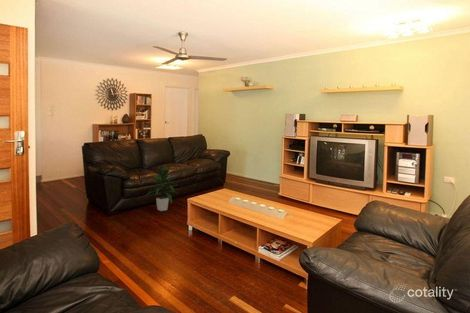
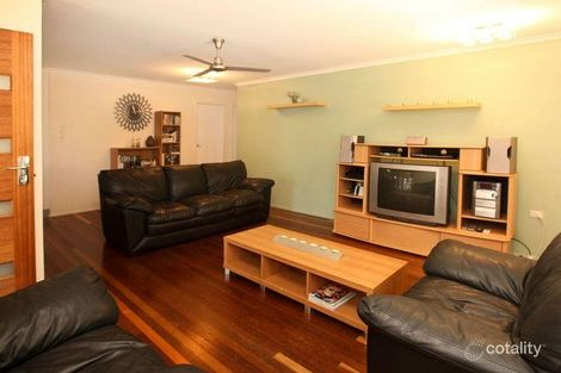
- indoor plant [142,164,178,212]
